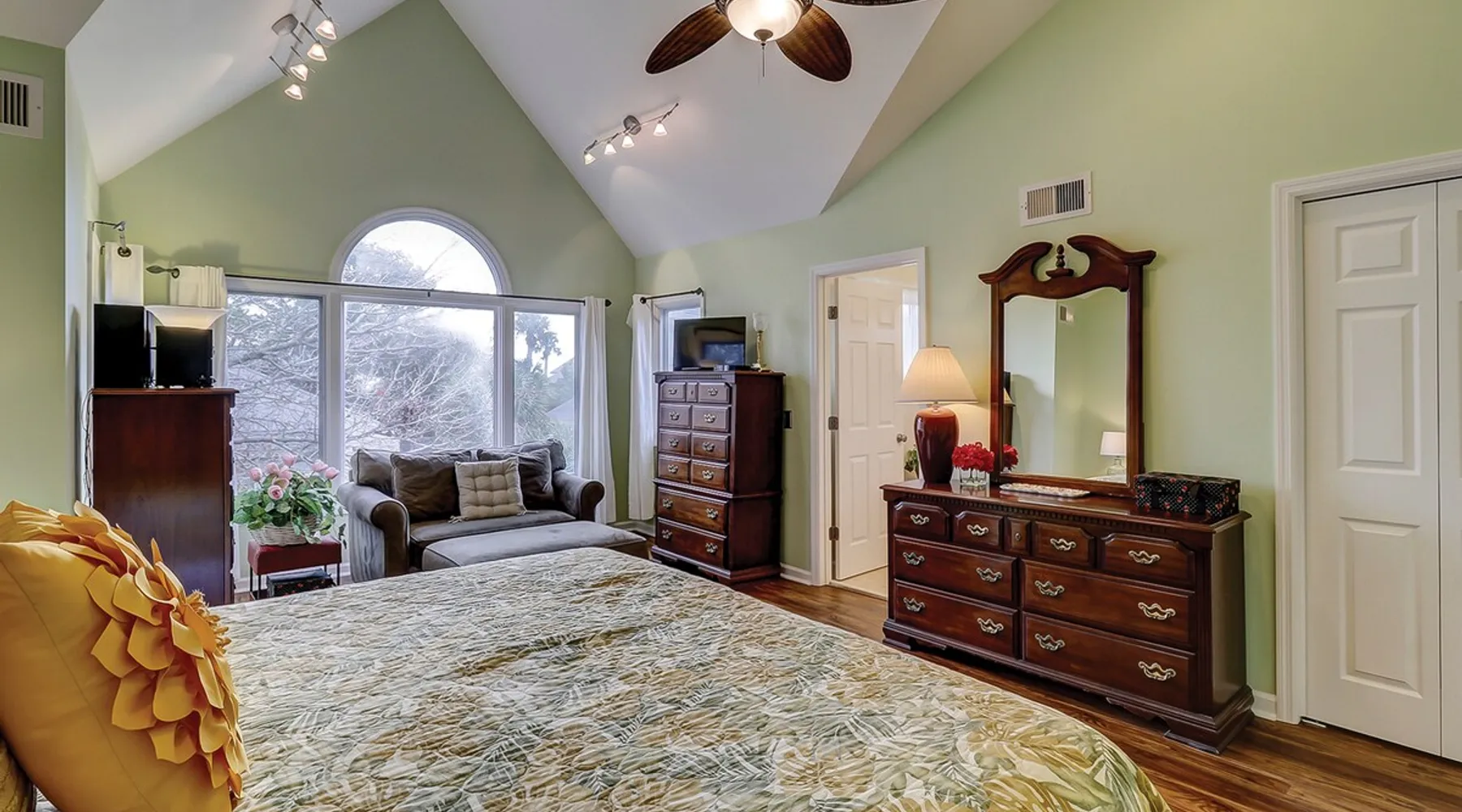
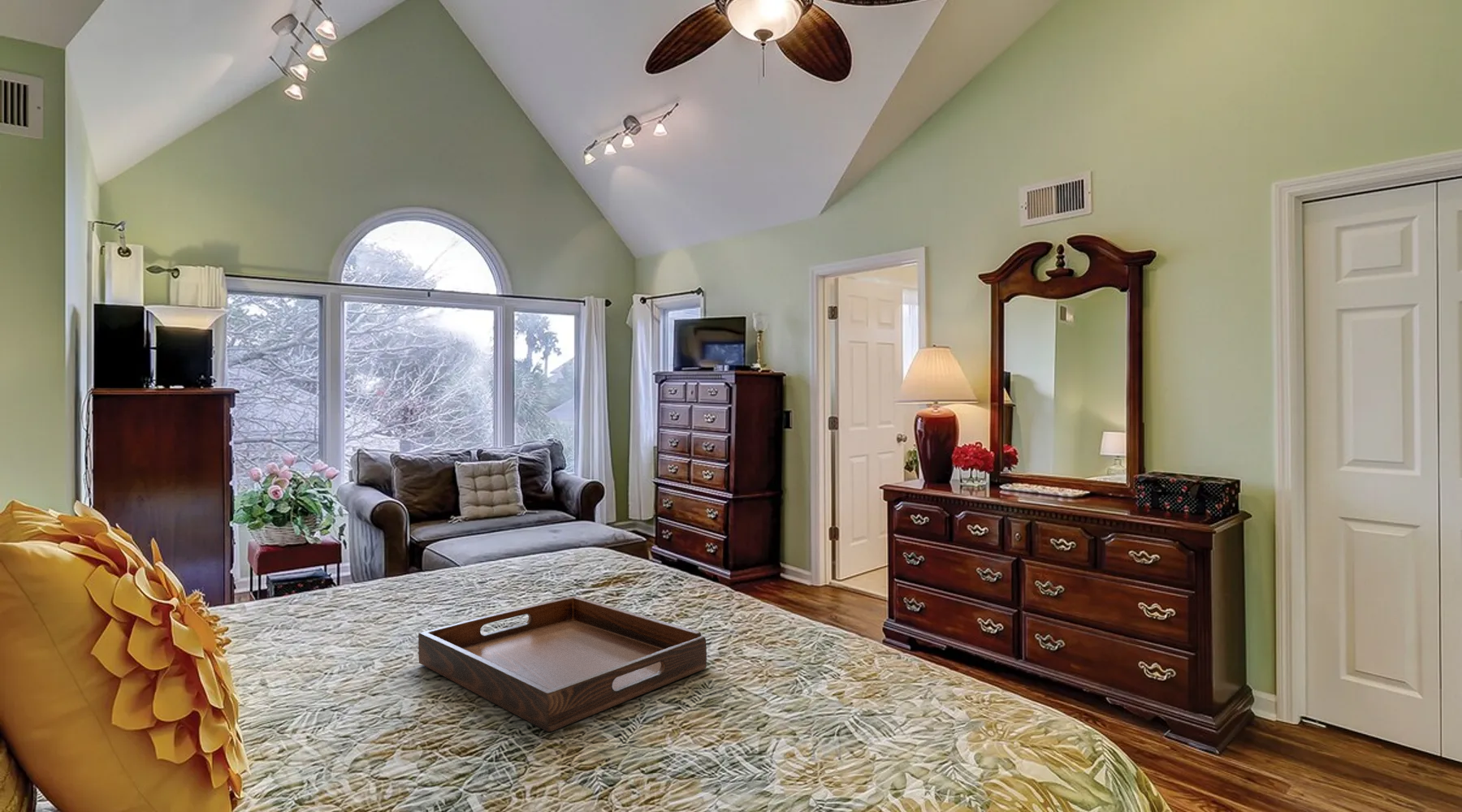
+ serving tray [417,595,707,732]
